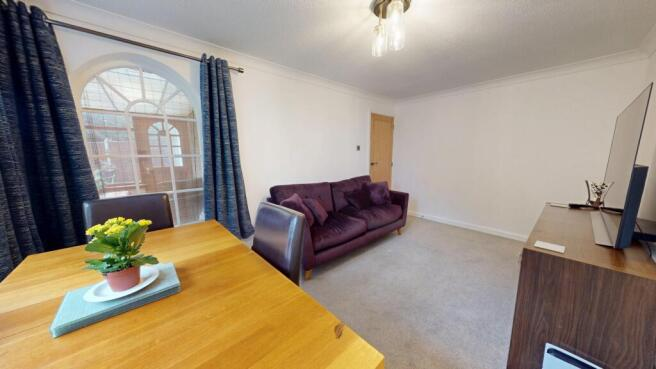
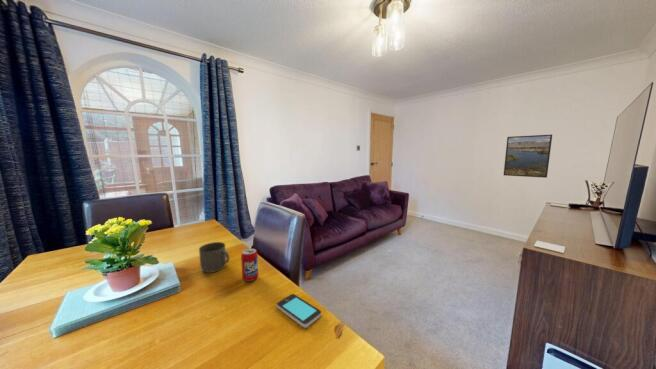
+ mug [198,241,230,274]
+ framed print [503,134,553,179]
+ smartphone [276,293,322,329]
+ beverage can [240,248,259,282]
